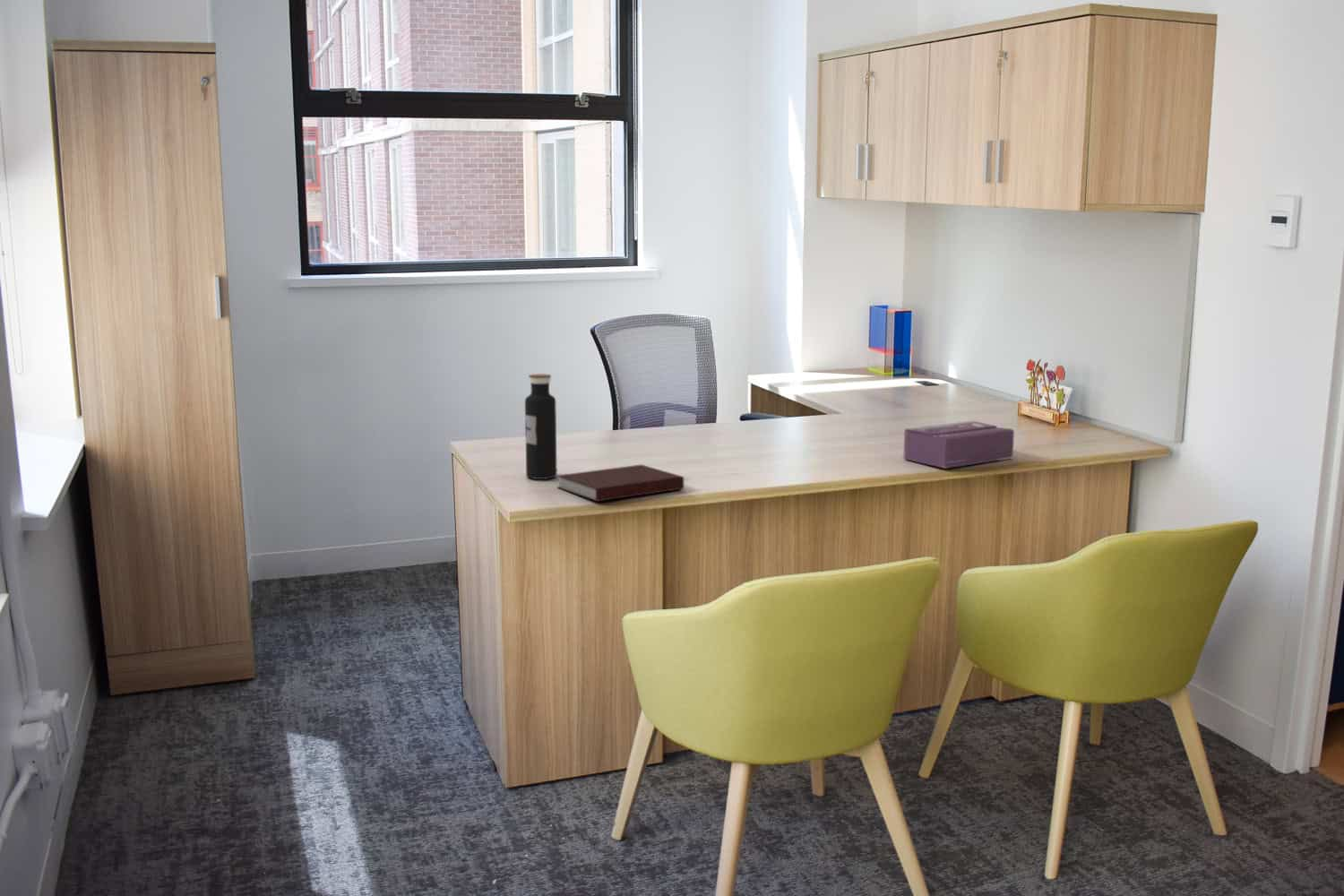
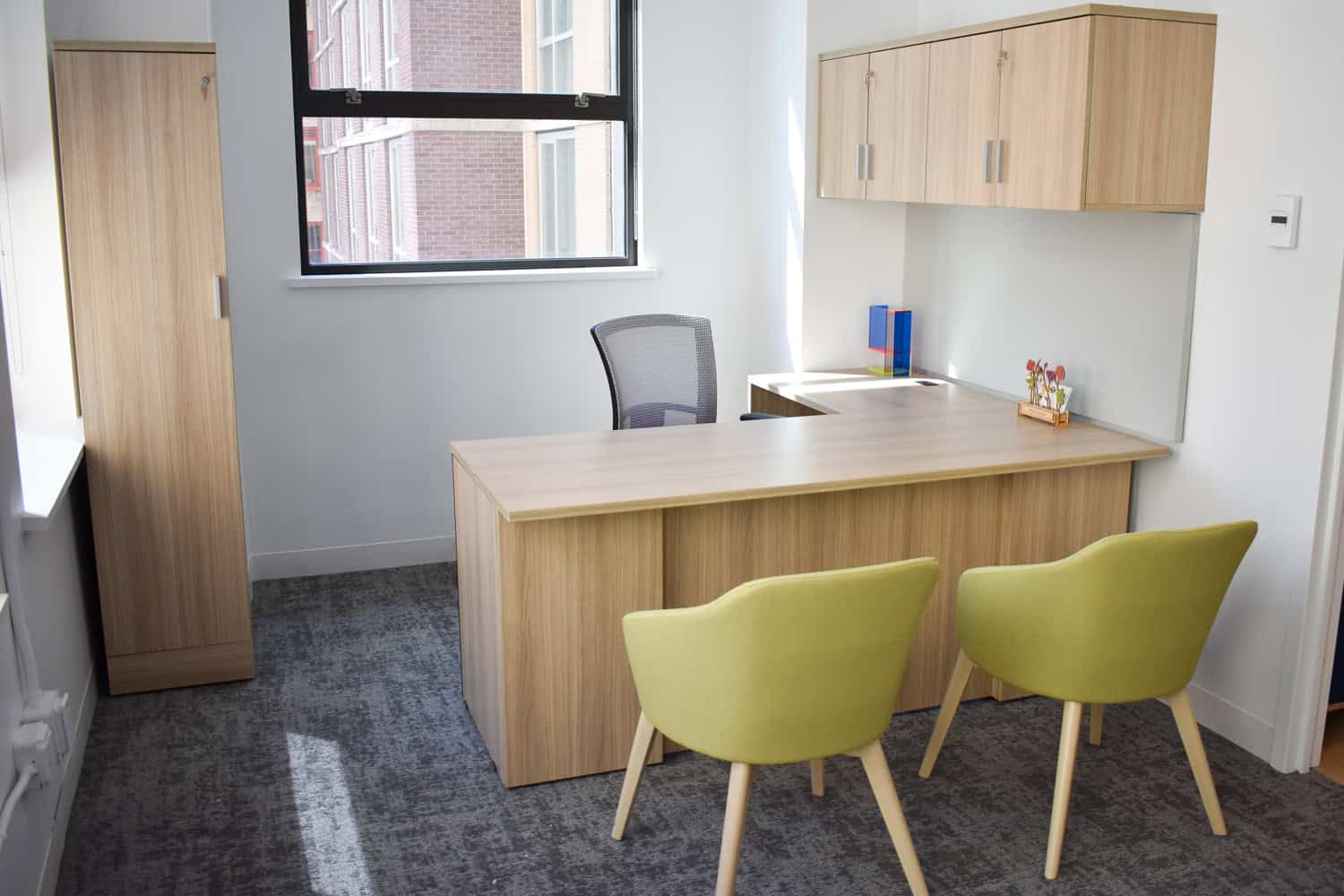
- notebook [556,464,685,503]
- water bottle [524,374,558,480]
- tissue box [902,420,1015,470]
